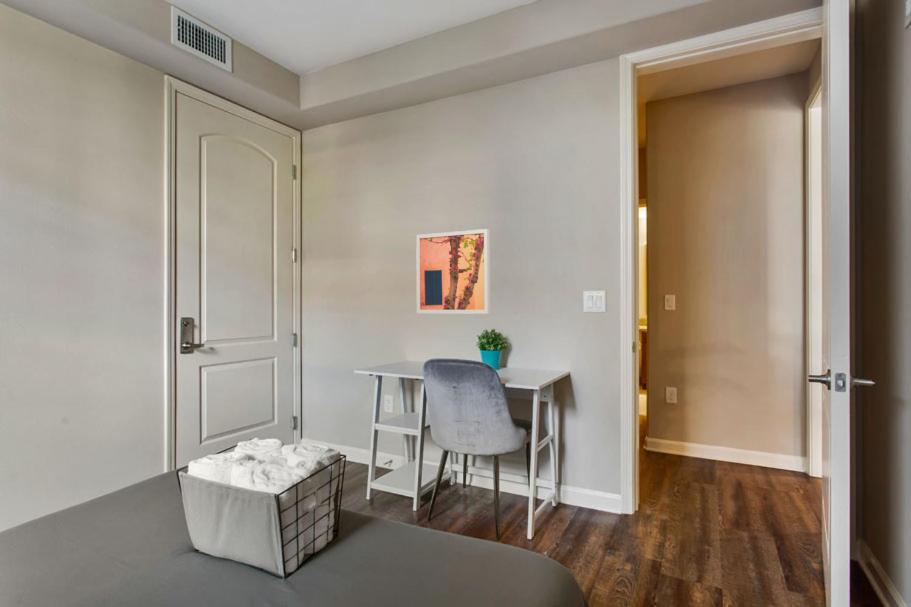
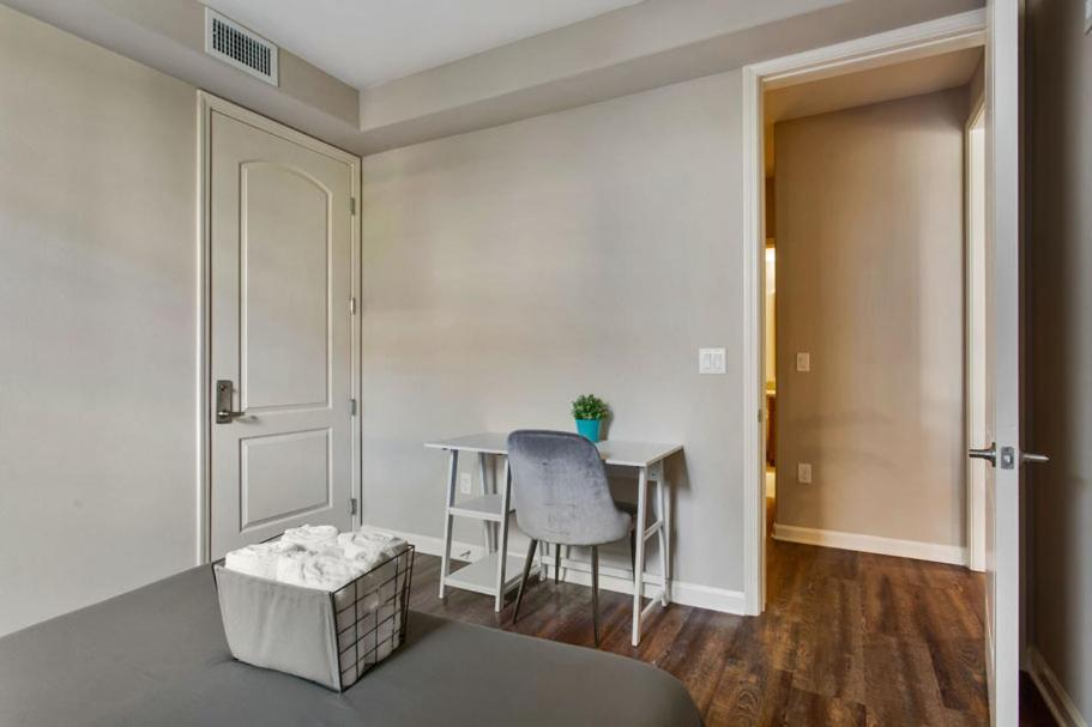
- wall art [415,228,491,315]
